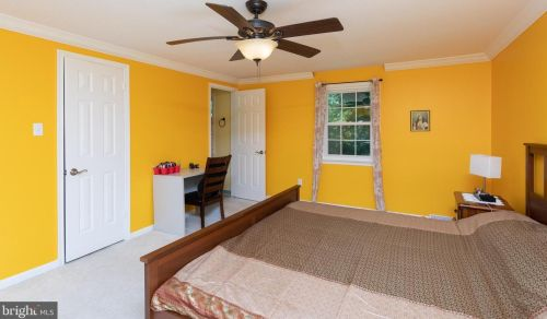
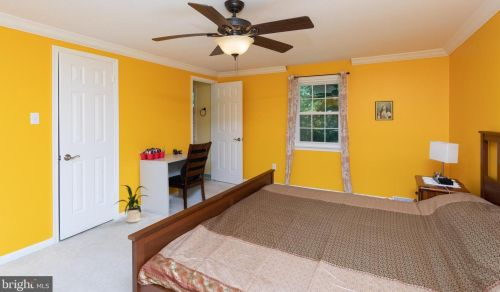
+ house plant [114,184,150,224]
